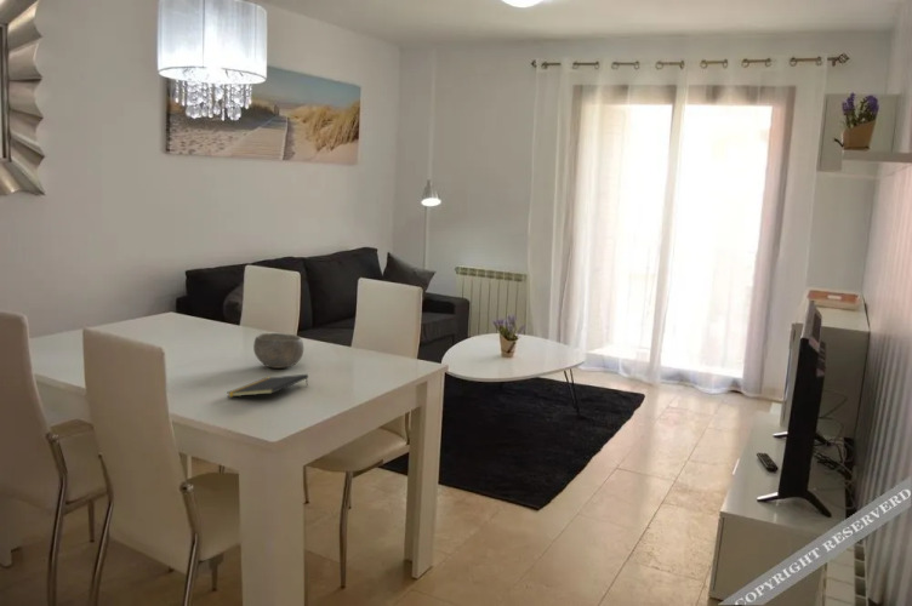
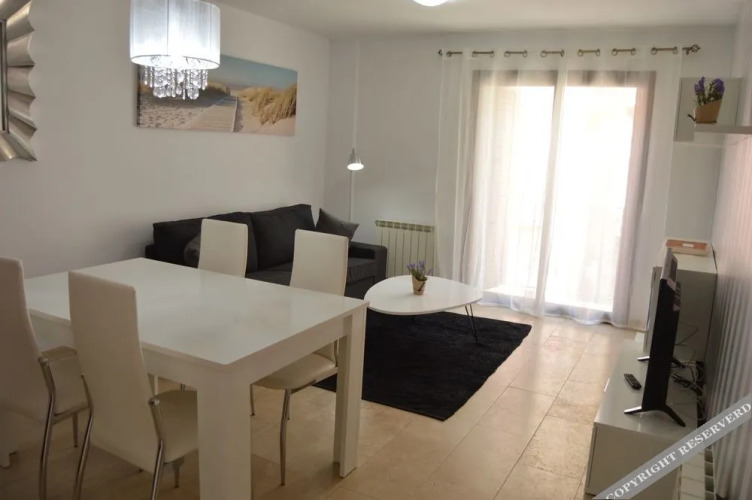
- bowl [252,332,304,370]
- notepad [227,373,309,398]
